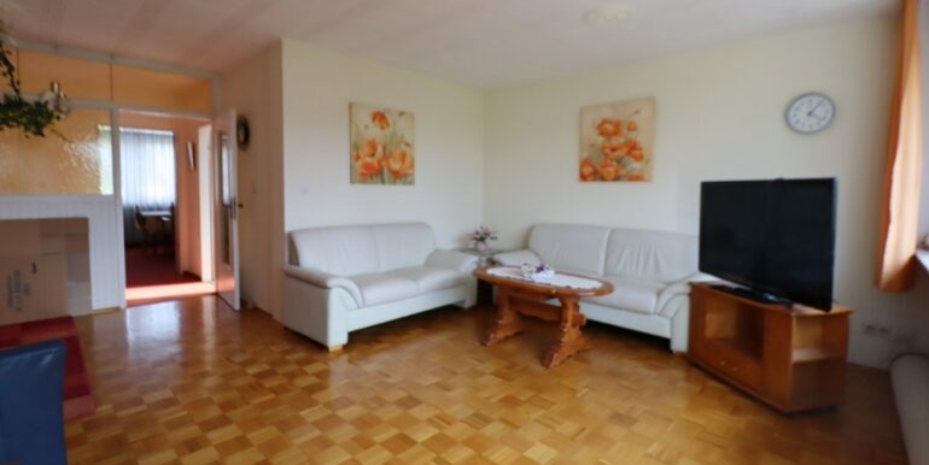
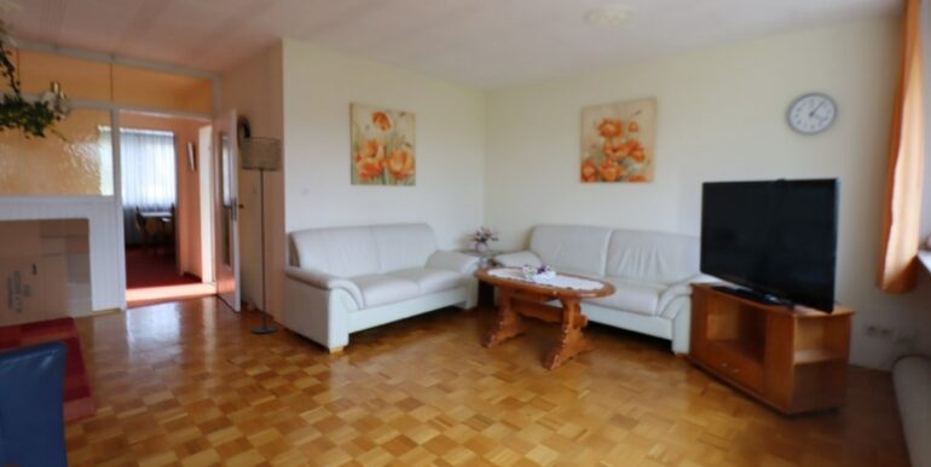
+ floor lamp [239,136,283,334]
